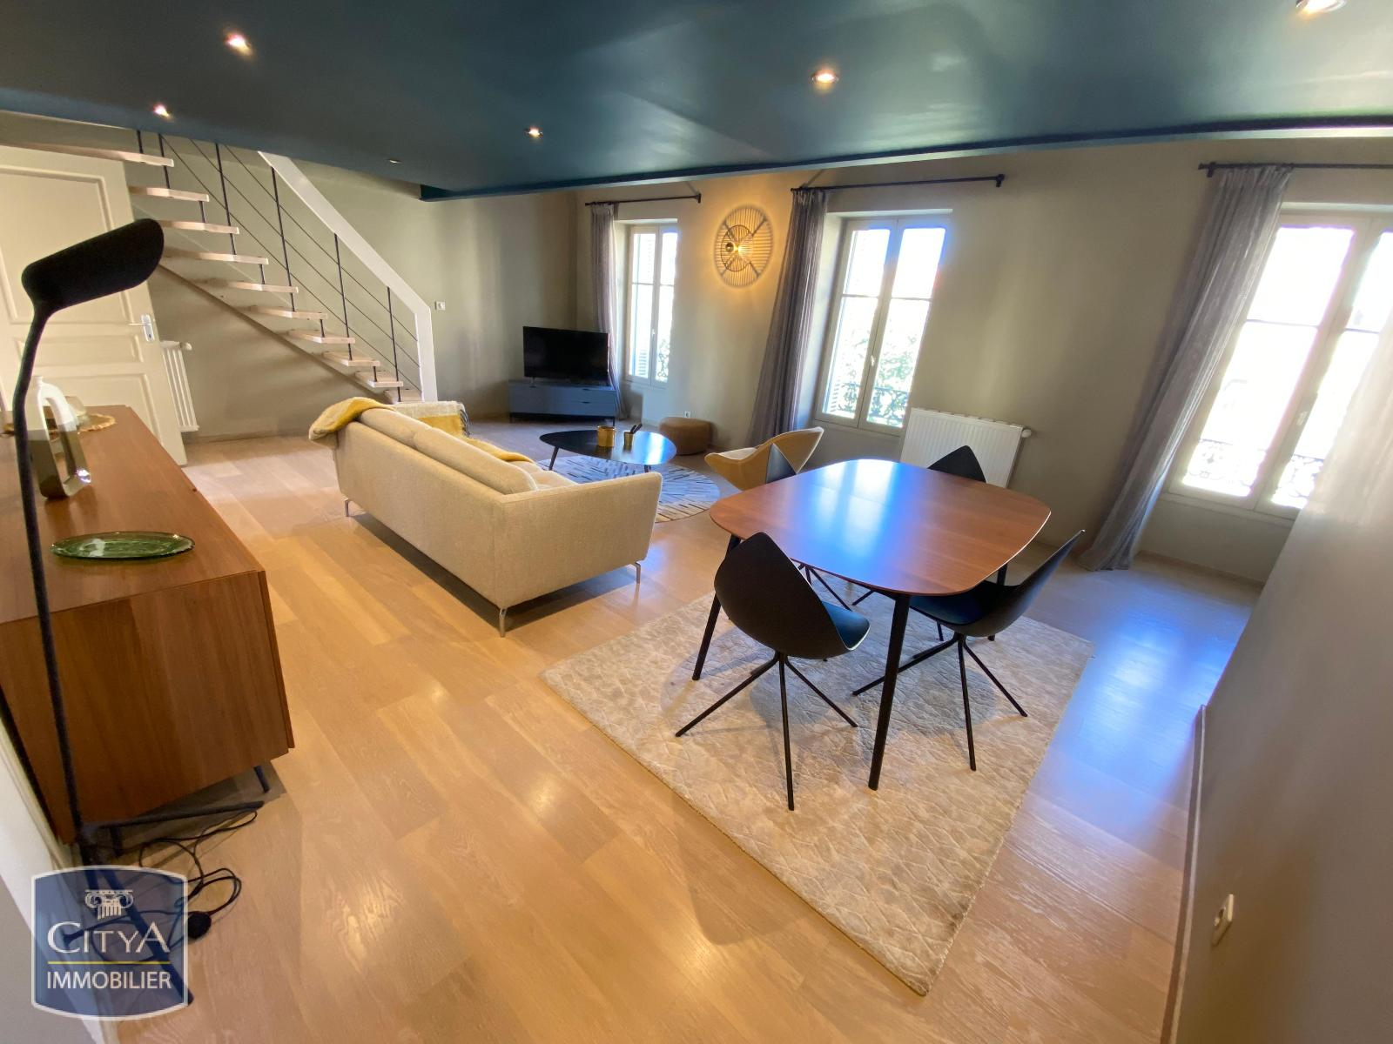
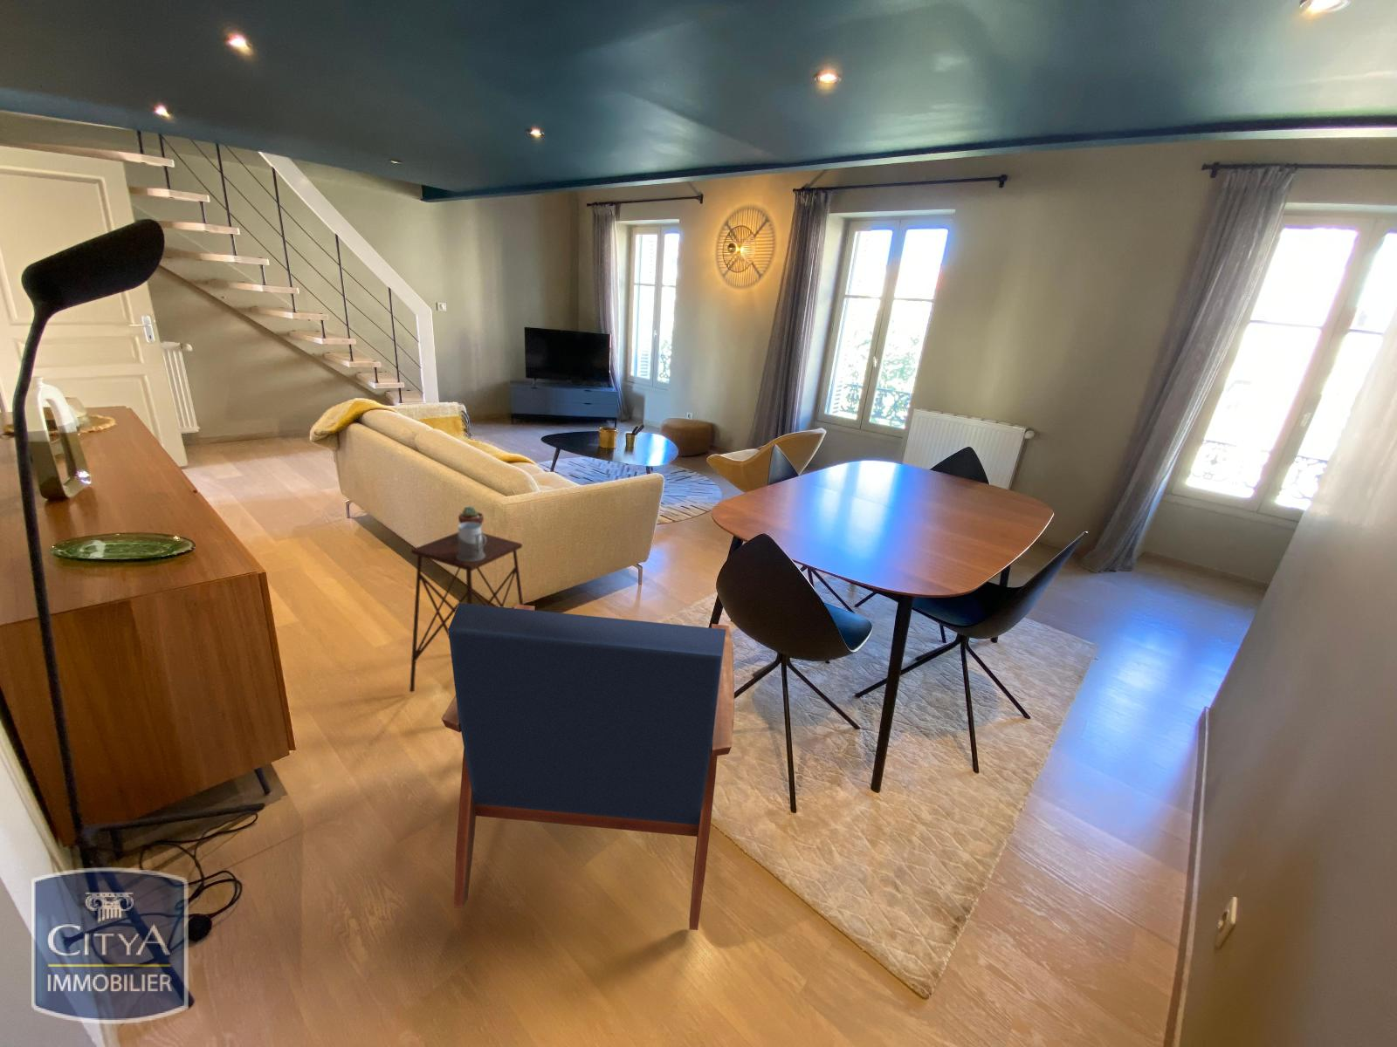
+ armchair [441,602,735,930]
+ potted succulent [458,505,485,526]
+ side table [408,531,524,694]
+ mug [457,521,486,562]
